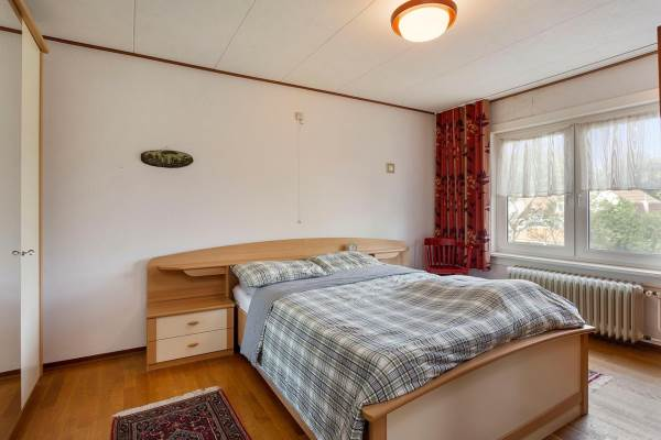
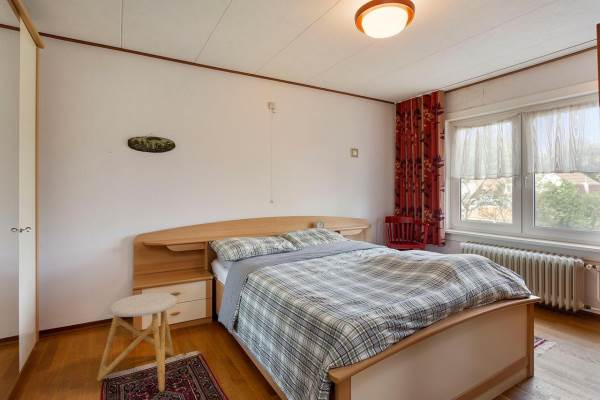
+ stool [96,292,179,392]
